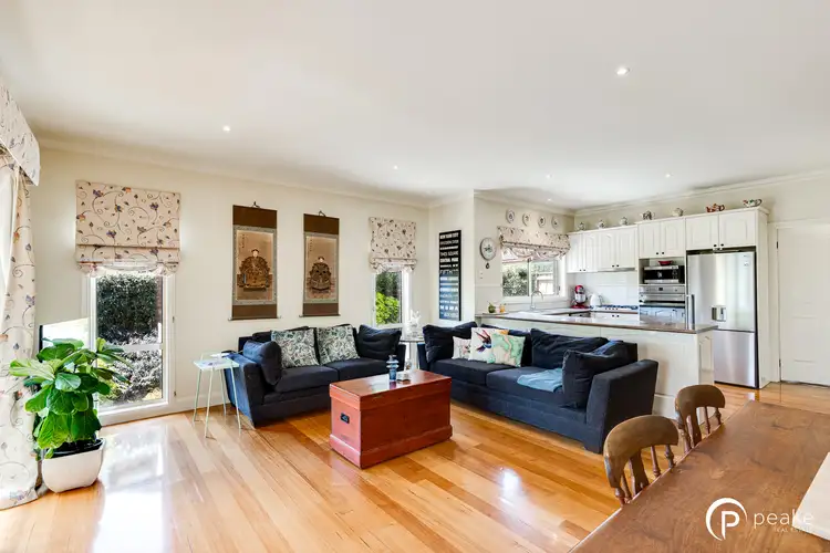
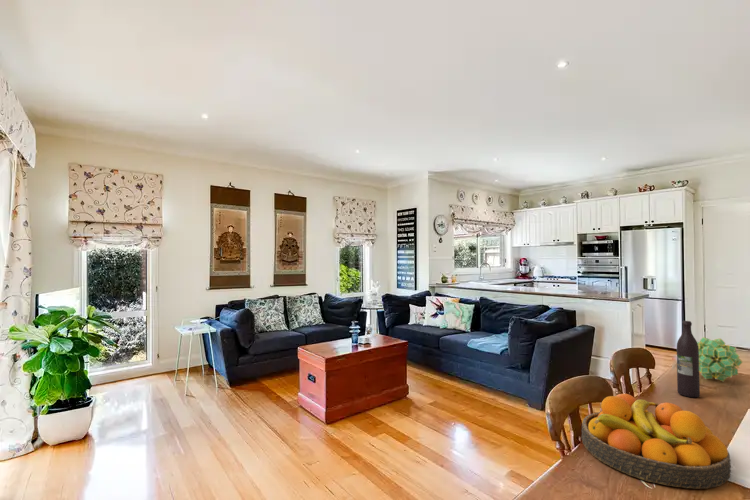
+ wine bottle [676,320,701,398]
+ decorative ball [697,336,743,383]
+ fruit bowl [581,393,732,490]
